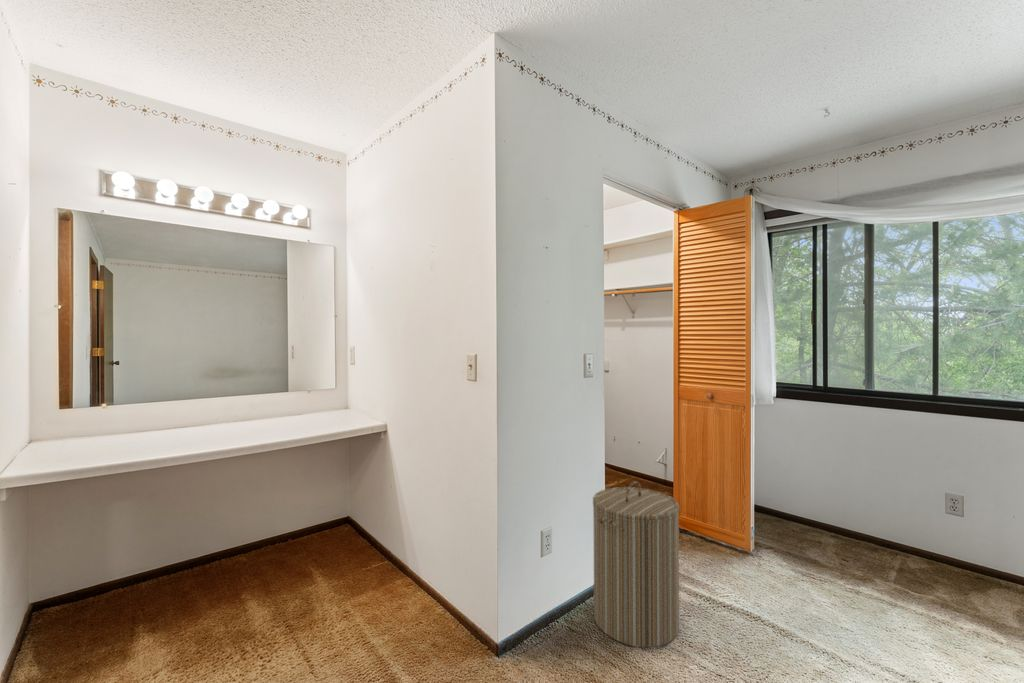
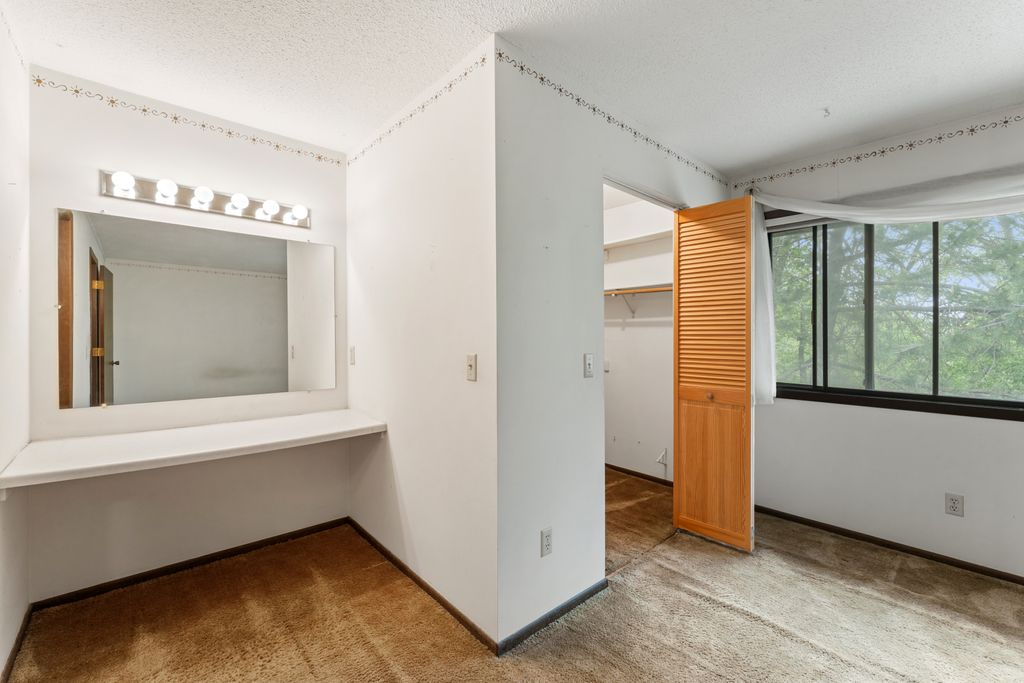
- laundry hamper [592,480,680,649]
